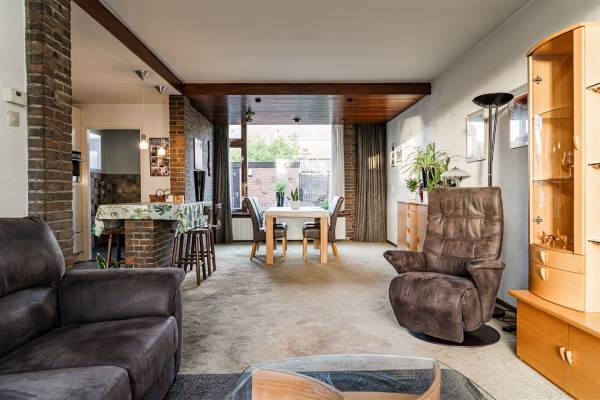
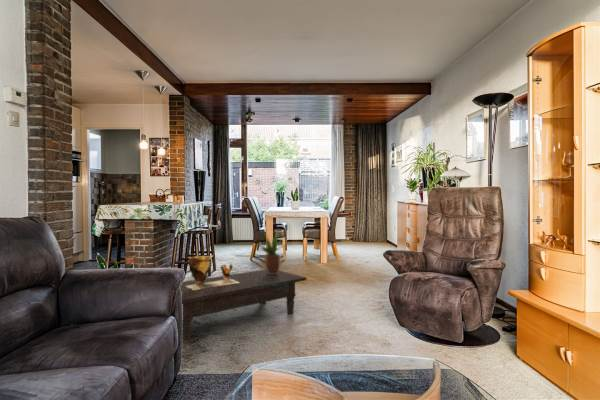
+ clay pot [186,255,240,290]
+ potted plant [254,229,289,274]
+ coffee table [180,268,307,341]
